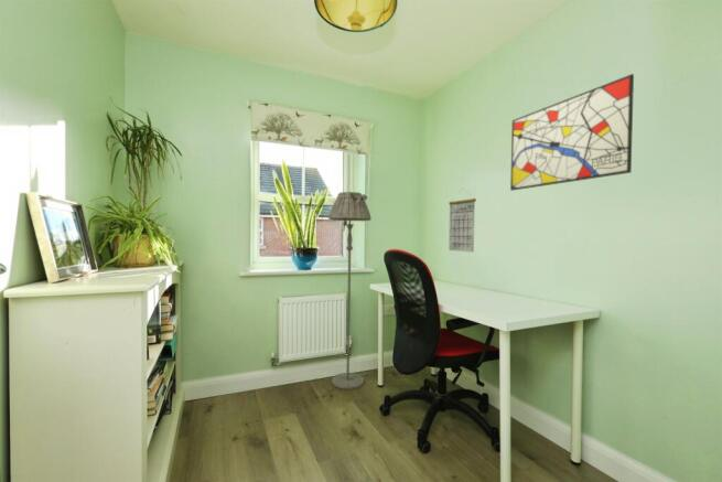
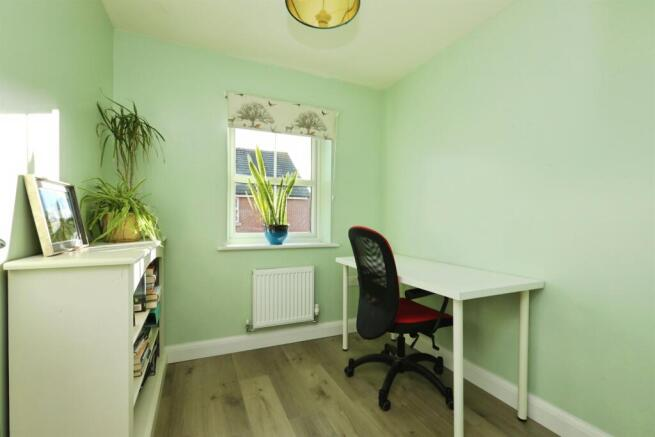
- floor lamp [327,191,373,390]
- wall art [509,73,635,192]
- calendar [448,188,477,254]
